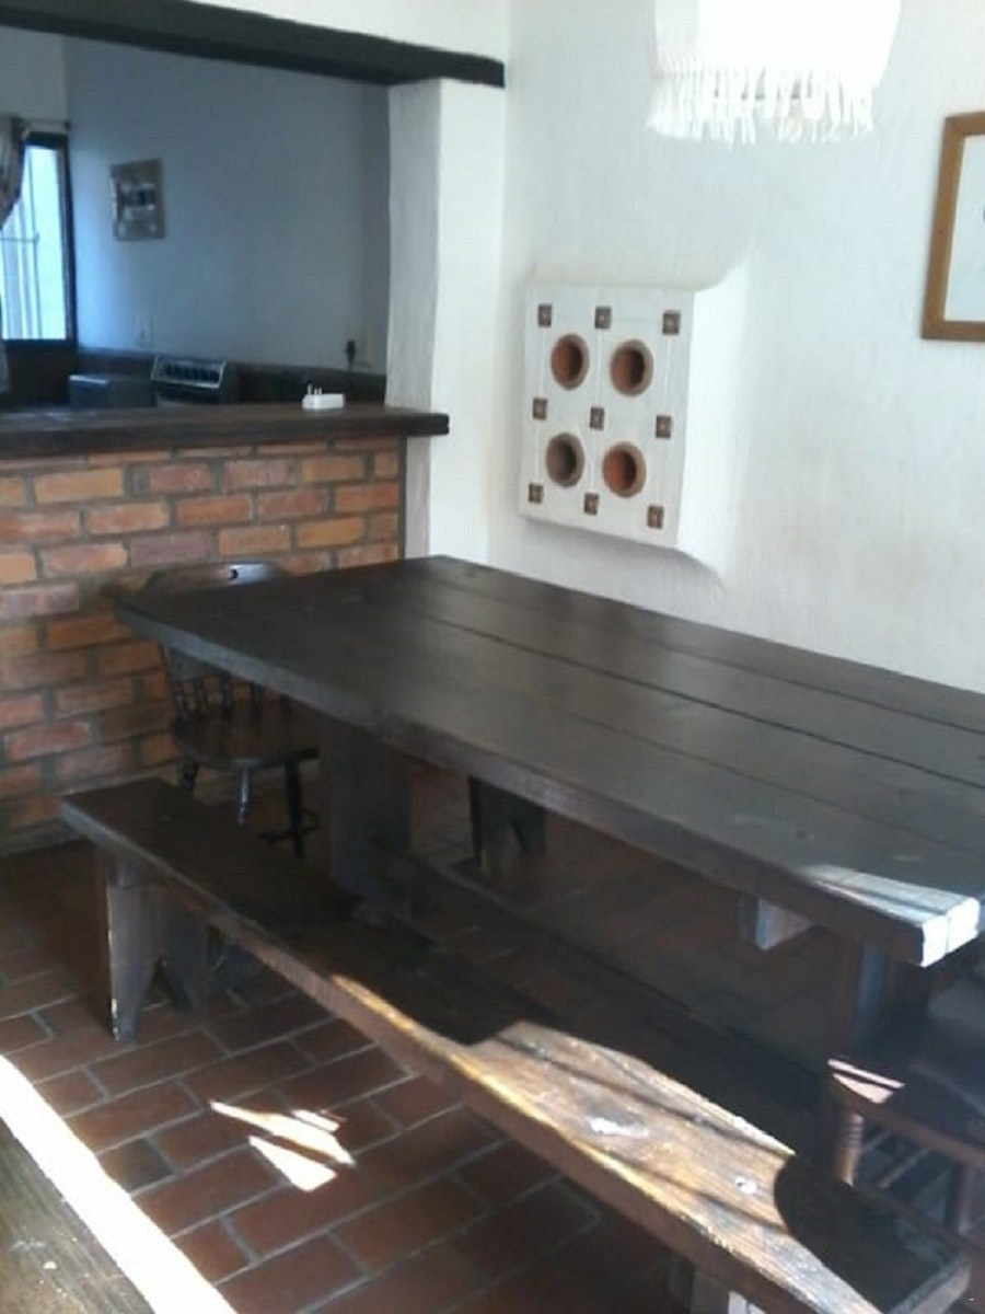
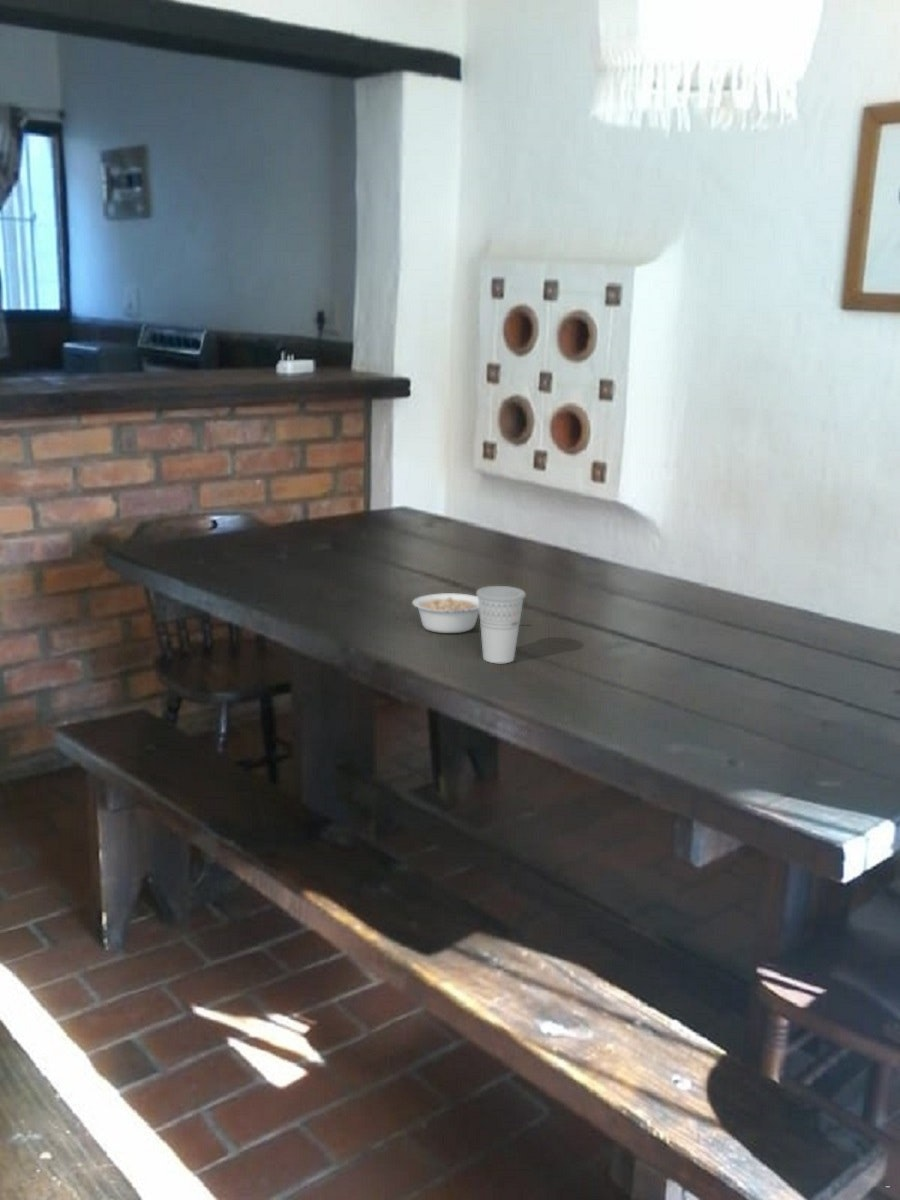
+ legume [412,592,480,634]
+ cup [475,585,527,664]
